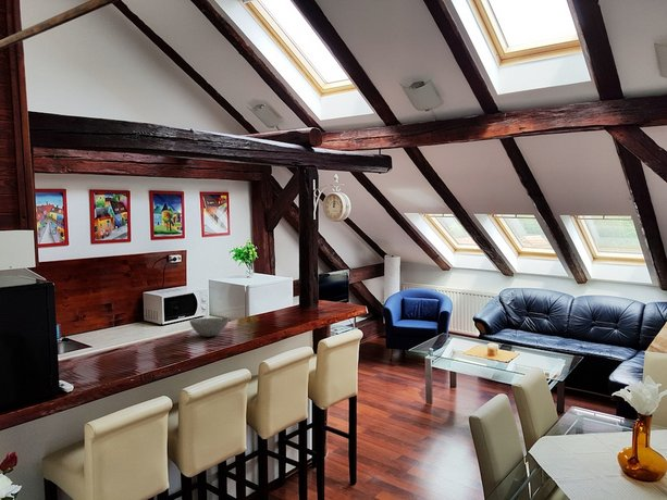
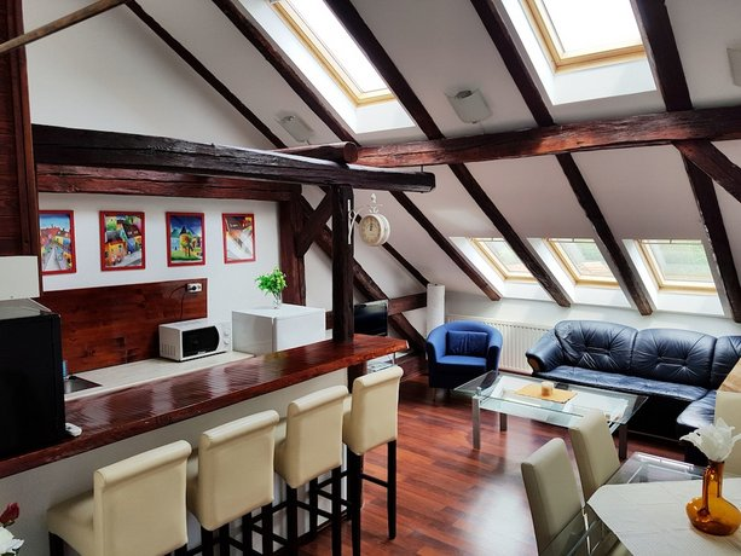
- bowl [188,316,231,338]
